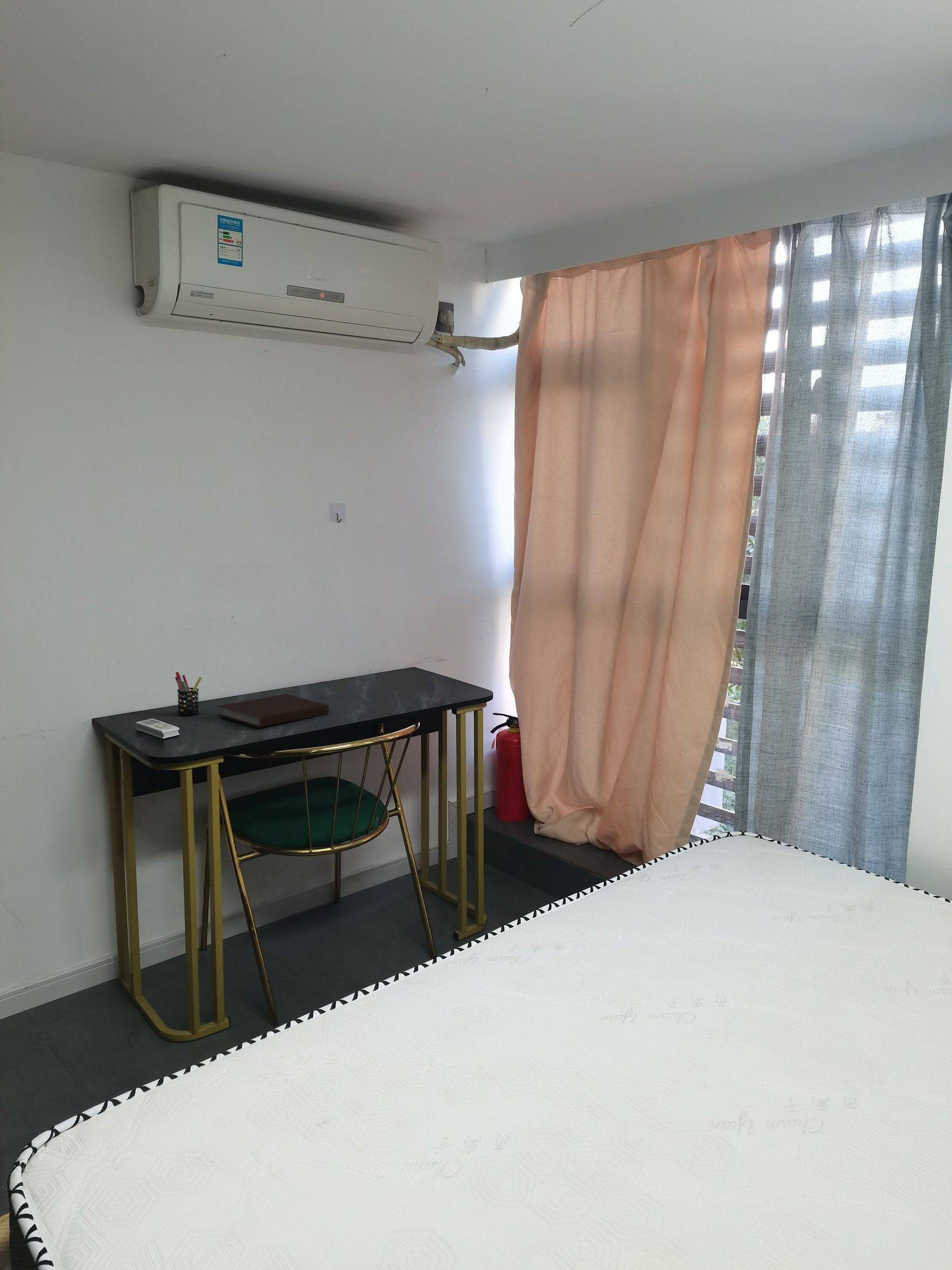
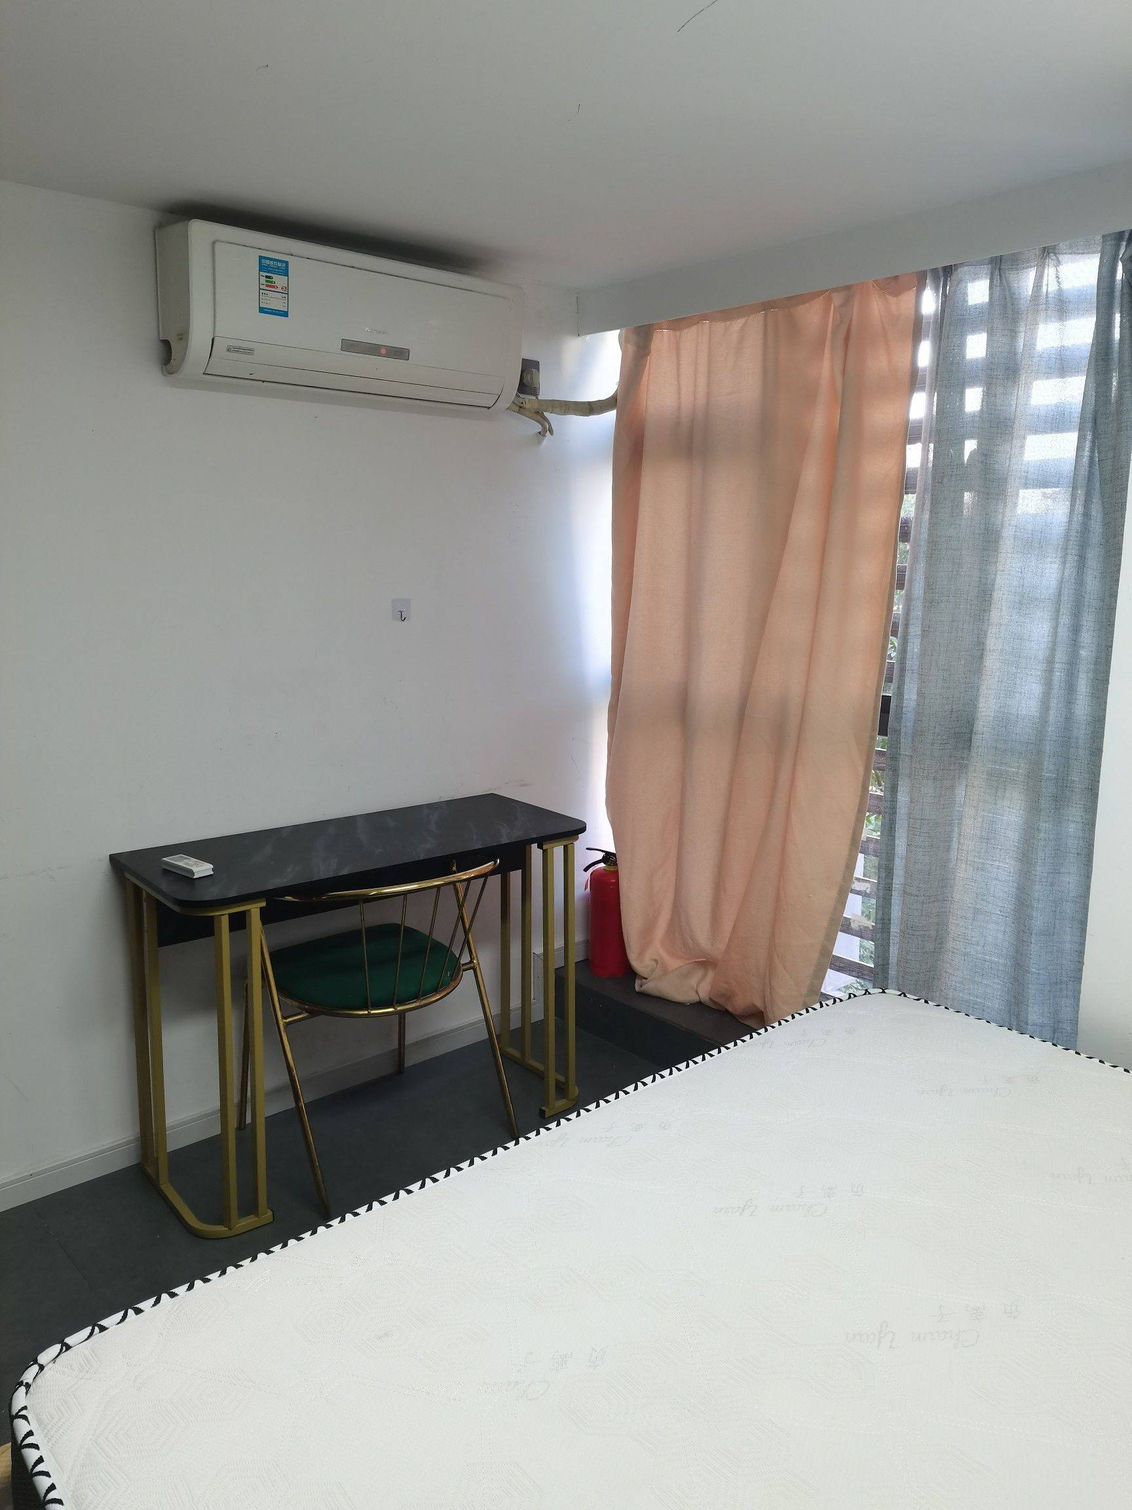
- pen holder [175,671,202,716]
- notebook [217,693,329,728]
